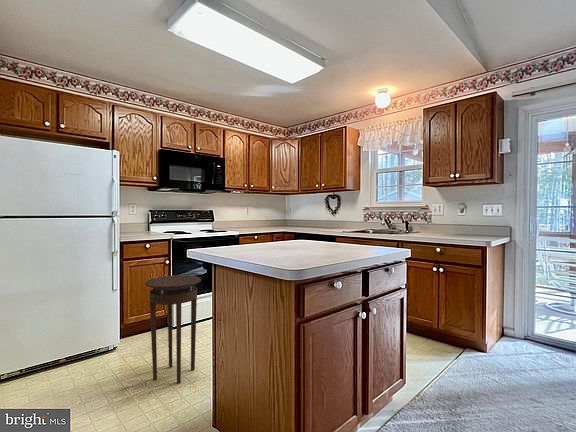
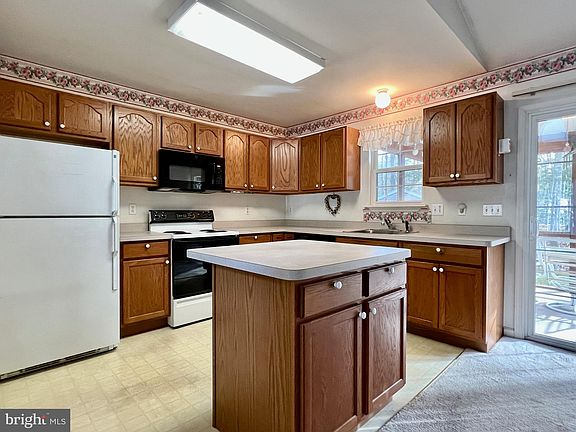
- stool [144,274,202,385]
